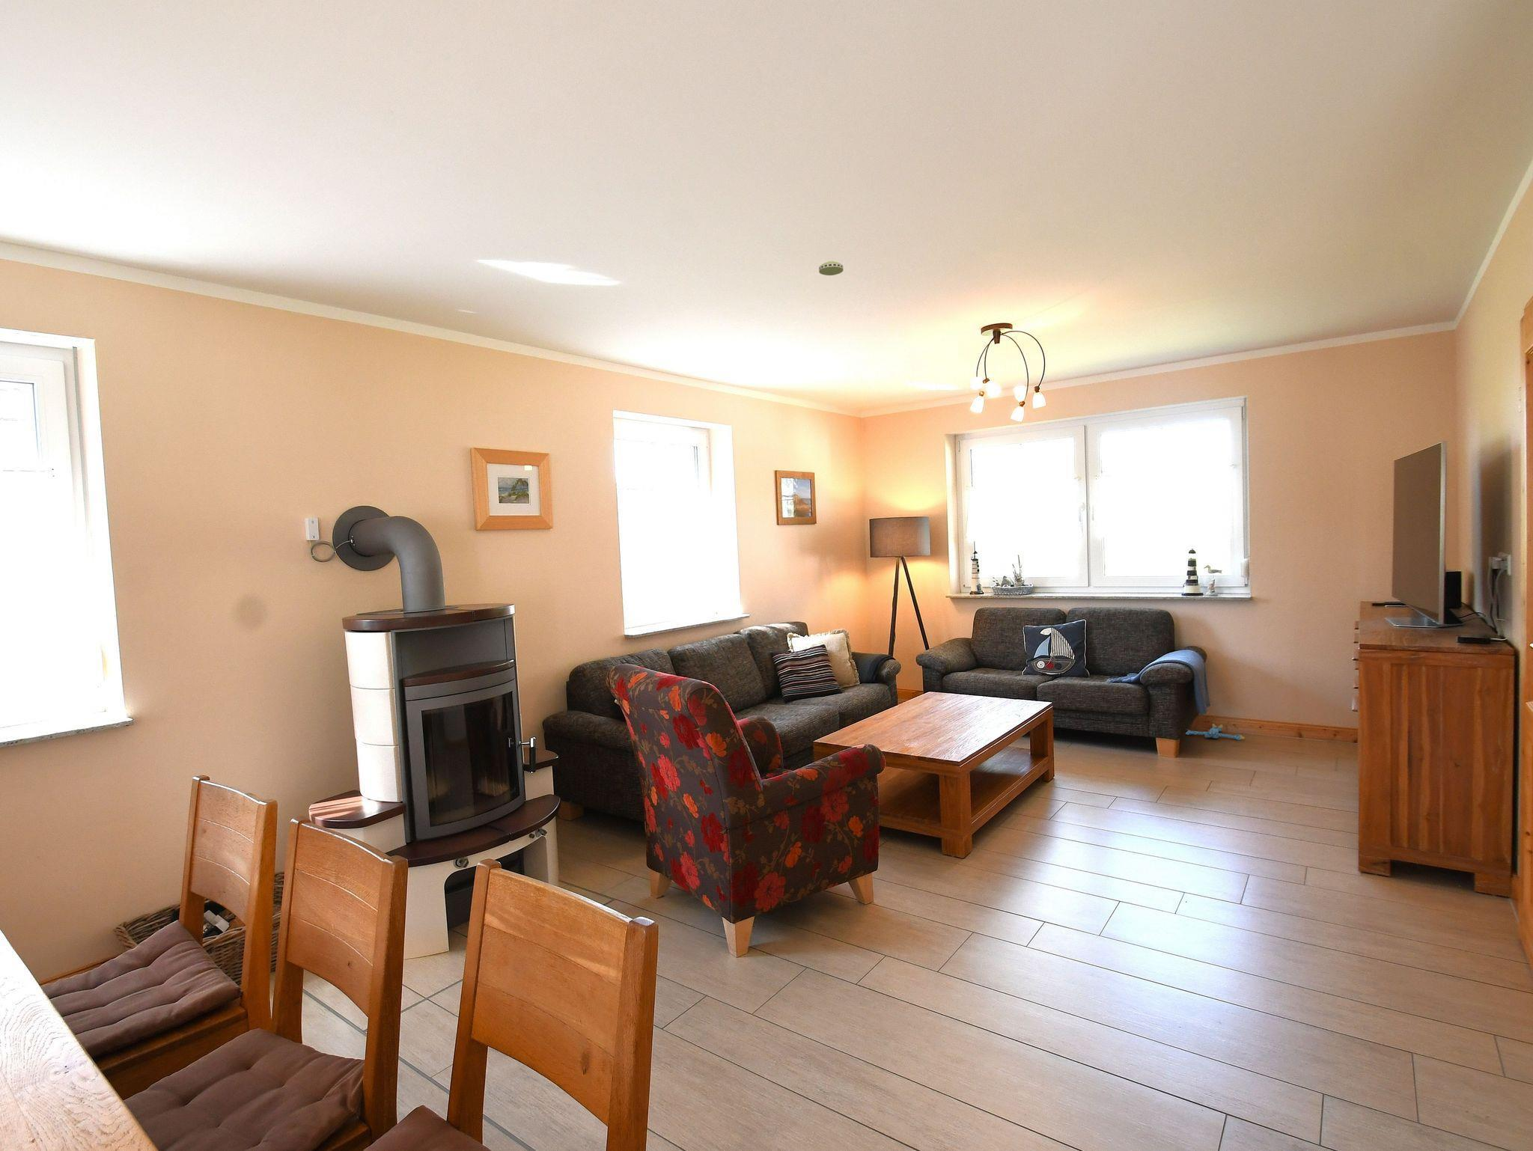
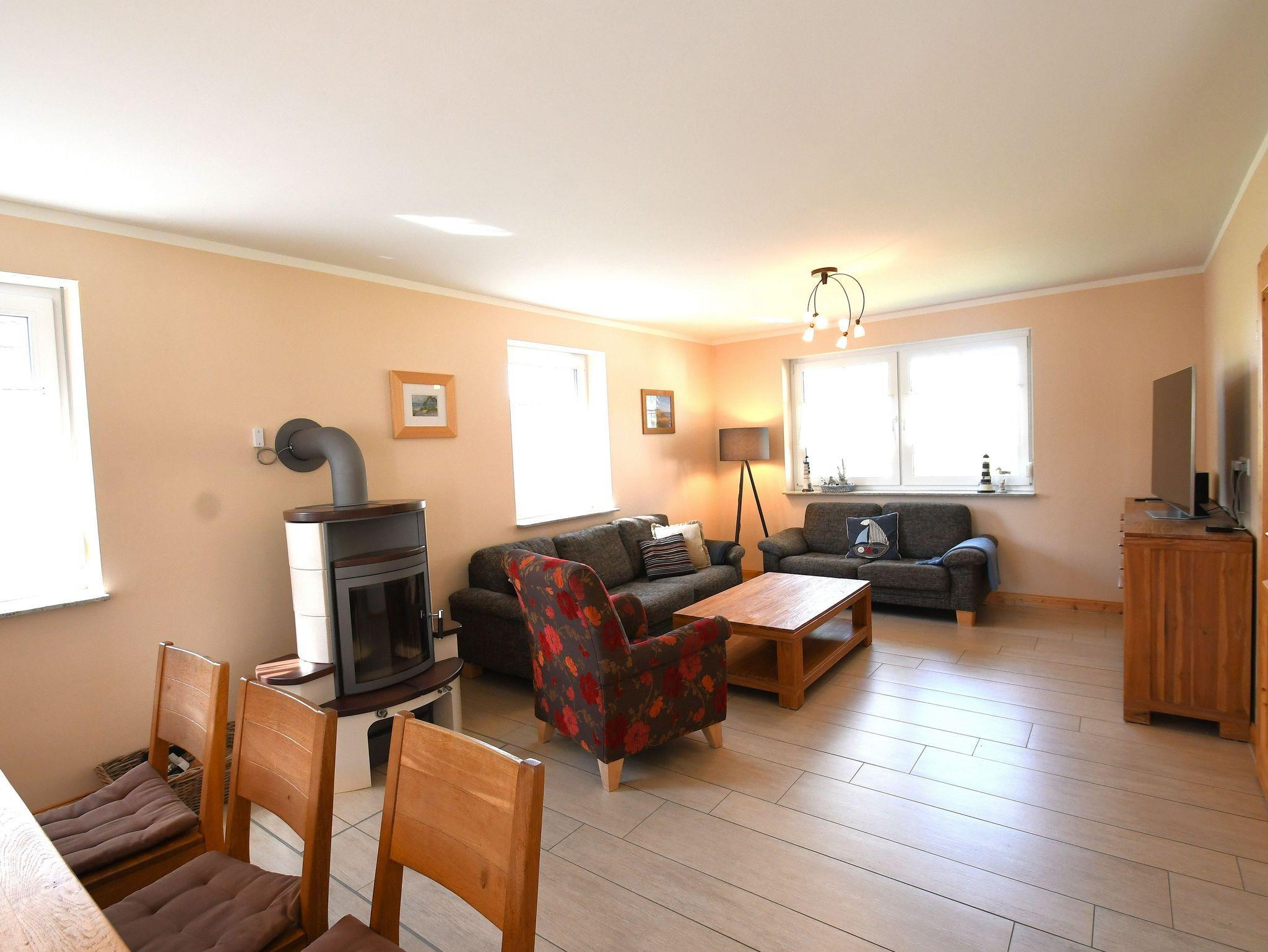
- smoke detector [818,260,844,276]
- plush toy [1186,723,1245,741]
